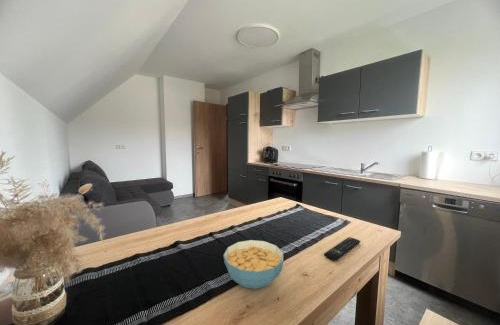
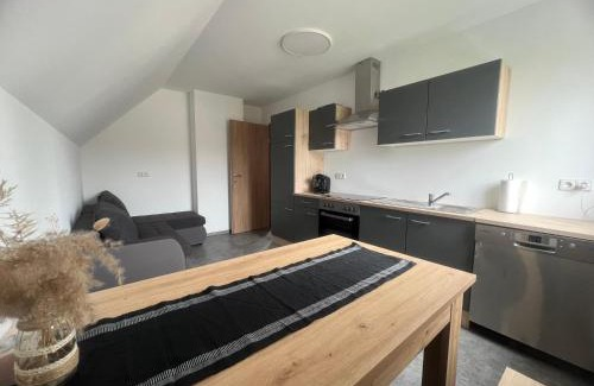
- cereal bowl [222,239,284,290]
- remote control [323,236,361,262]
